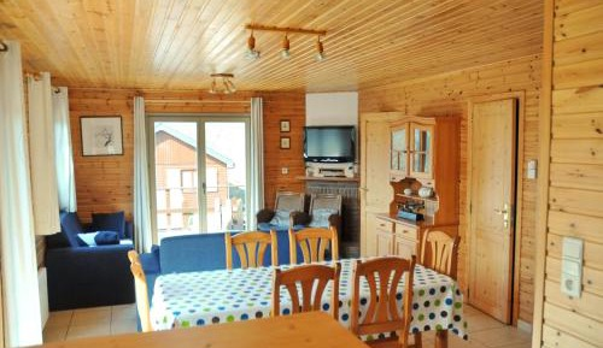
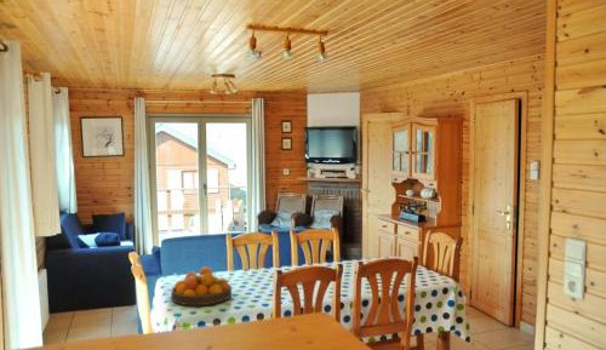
+ fruit bowl [170,265,233,306]
